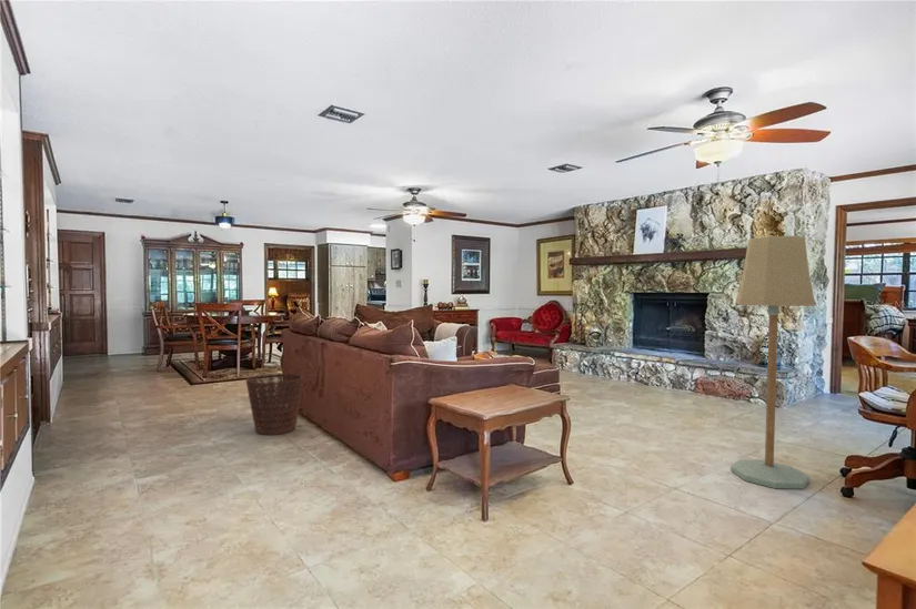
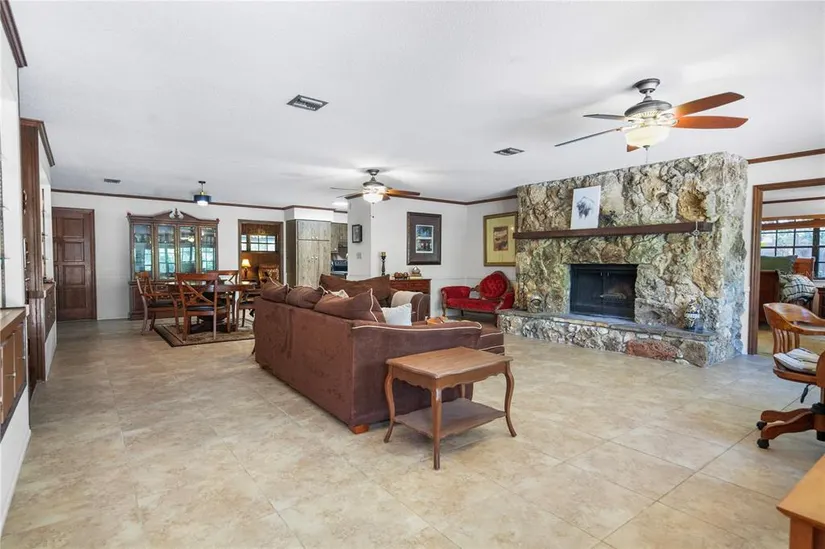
- basket [245,373,305,436]
- floor lamp [729,235,817,490]
